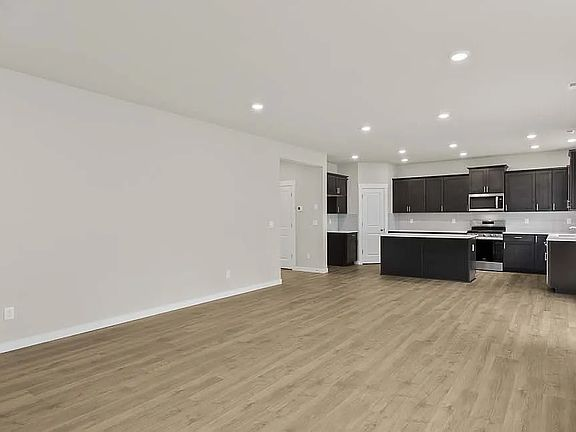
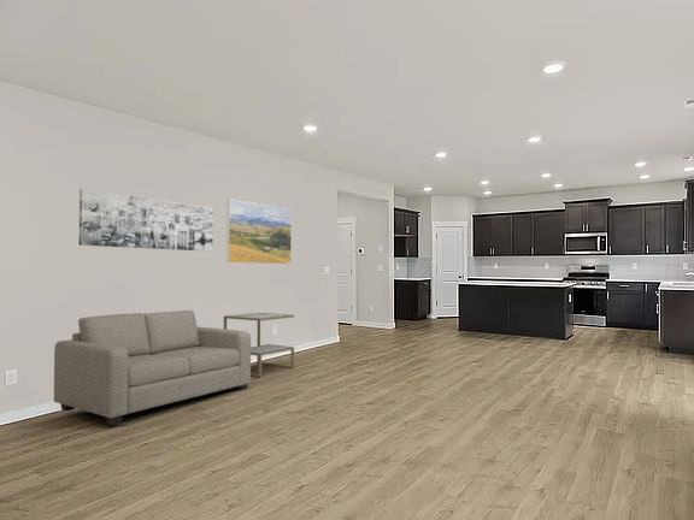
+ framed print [227,197,293,265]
+ side table [223,312,295,378]
+ sofa [53,309,252,426]
+ wall art [77,188,214,253]
